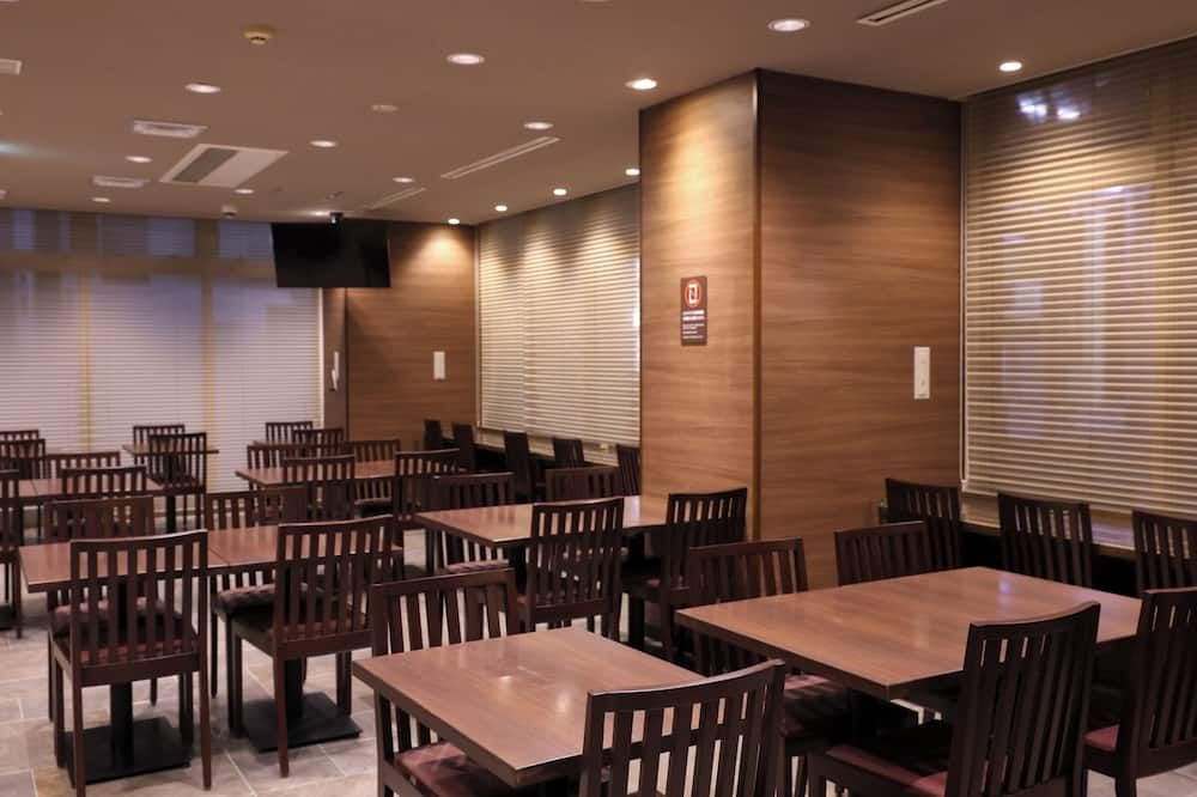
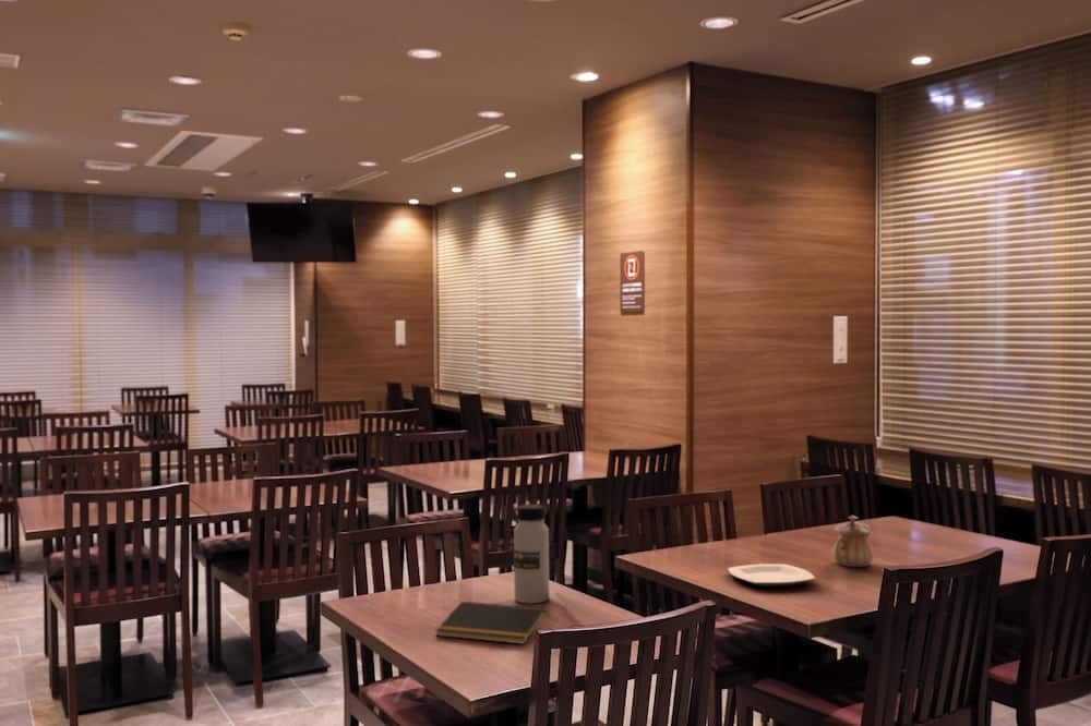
+ water bottle [513,504,550,604]
+ teapot [831,515,875,568]
+ notepad [434,601,547,645]
+ plate [727,564,816,588]
